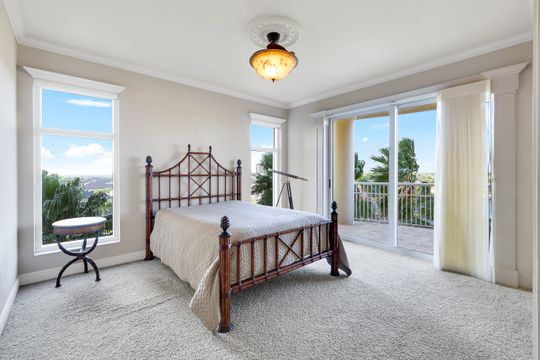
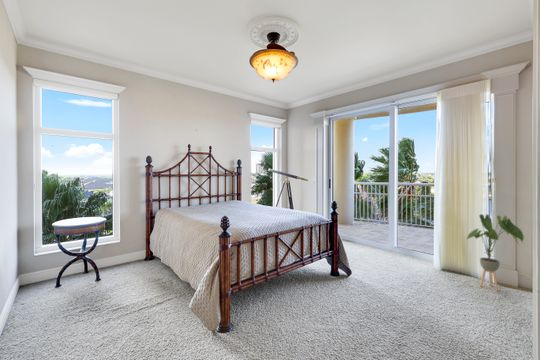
+ house plant [466,213,525,292]
